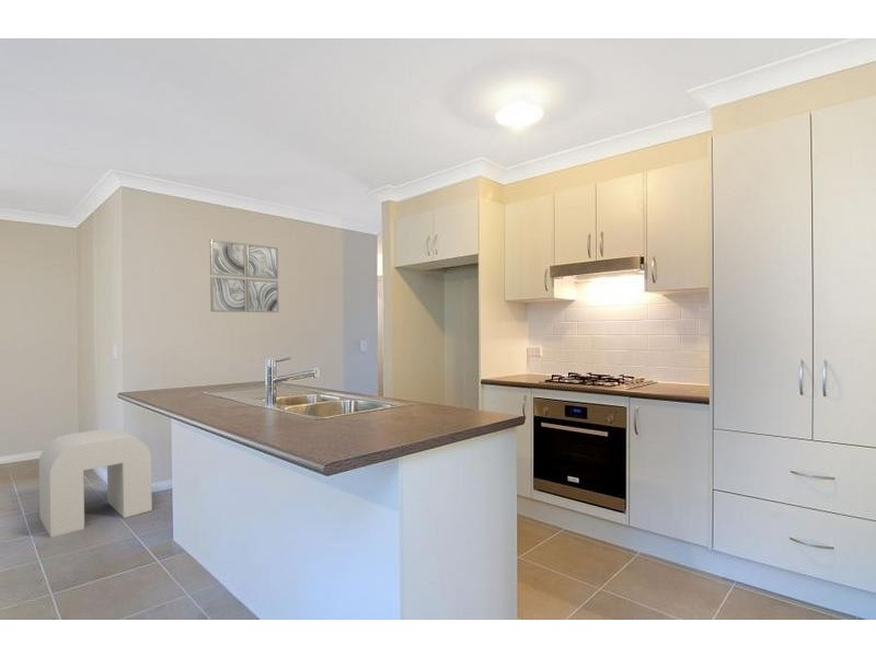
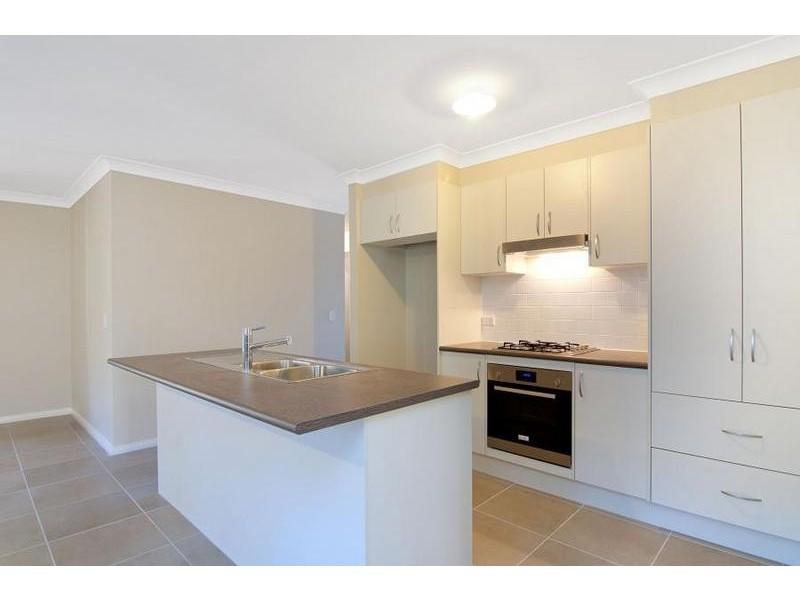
- wall art [209,239,279,313]
- stool [37,427,153,539]
